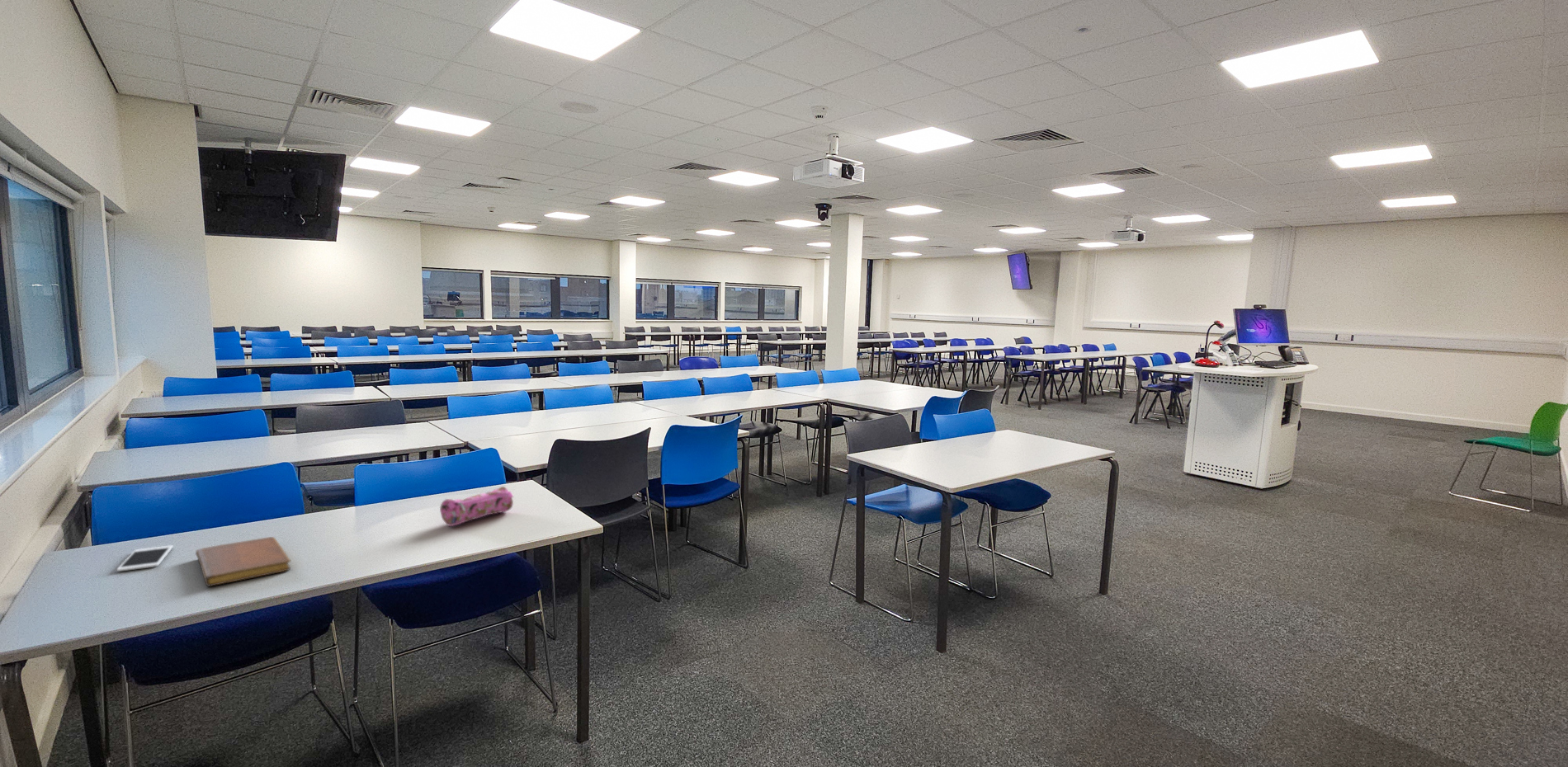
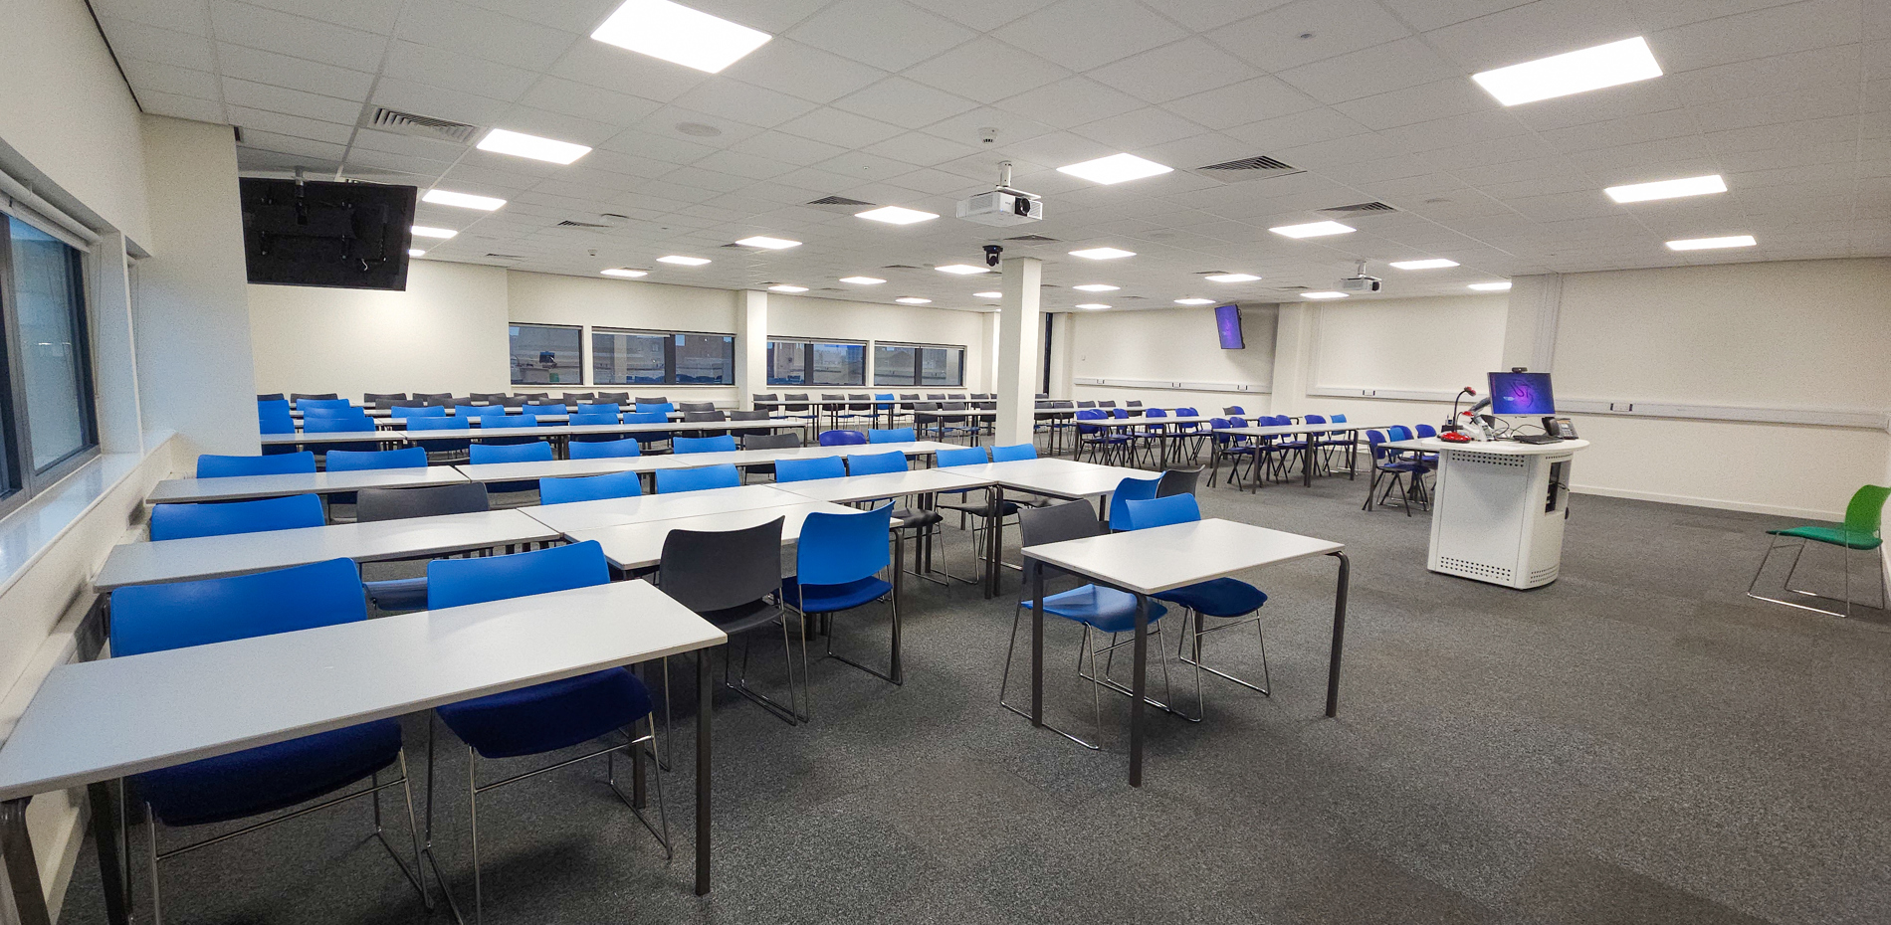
- notebook [195,536,291,587]
- pencil case [439,486,514,527]
- cell phone [116,544,174,572]
